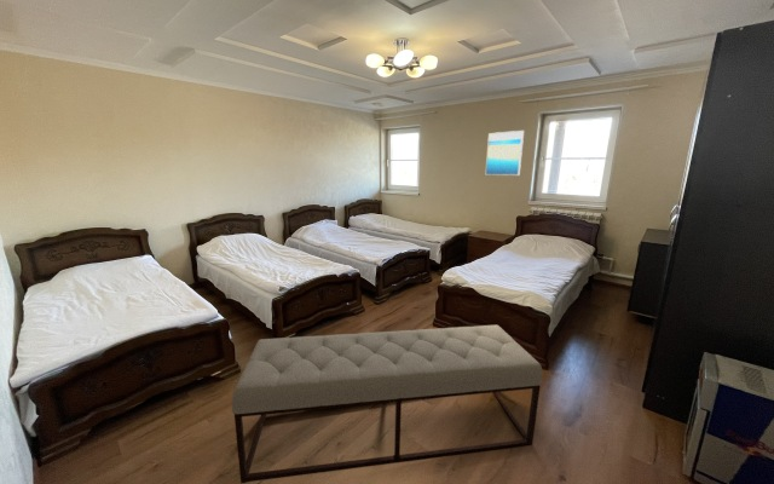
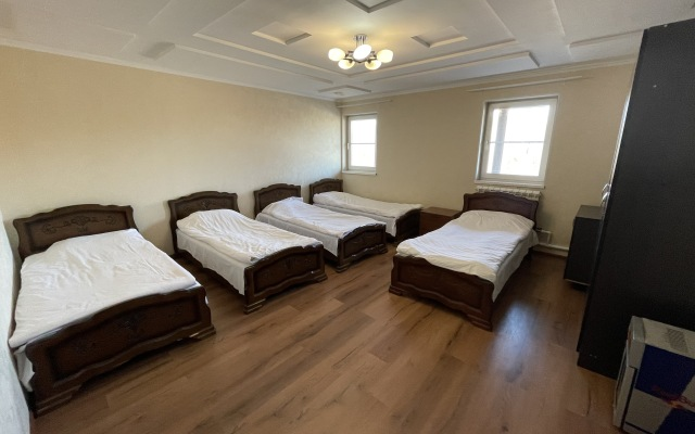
- bench [231,324,544,484]
- wall art [484,129,525,177]
